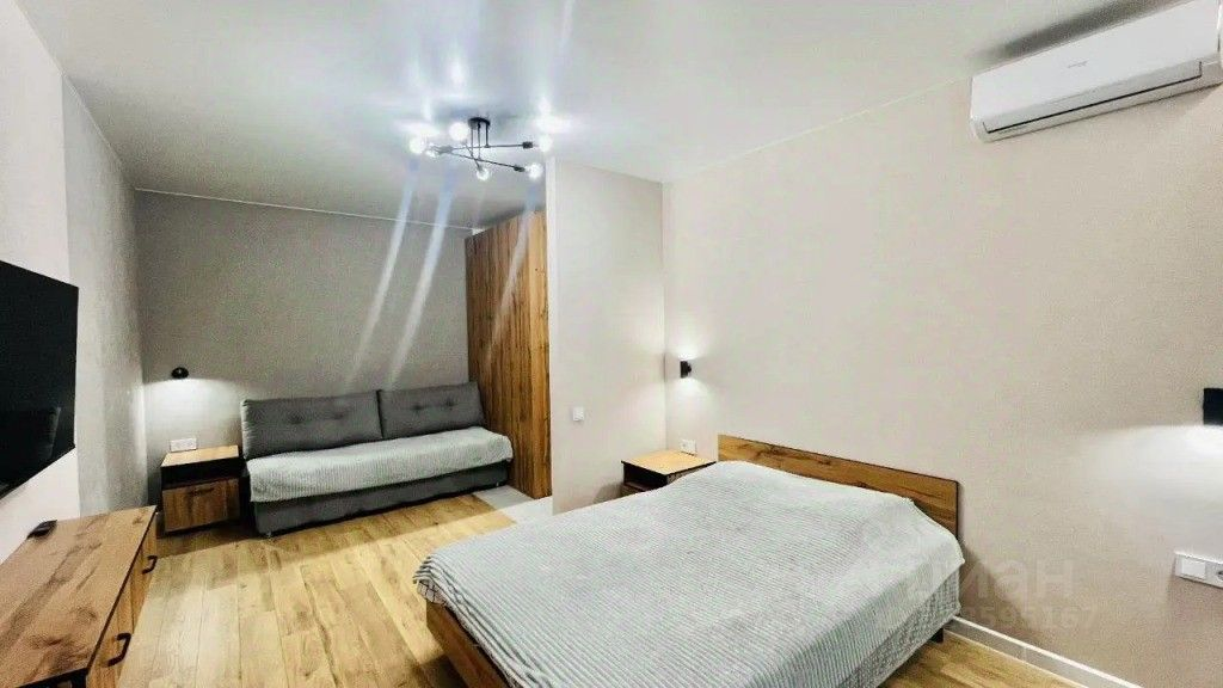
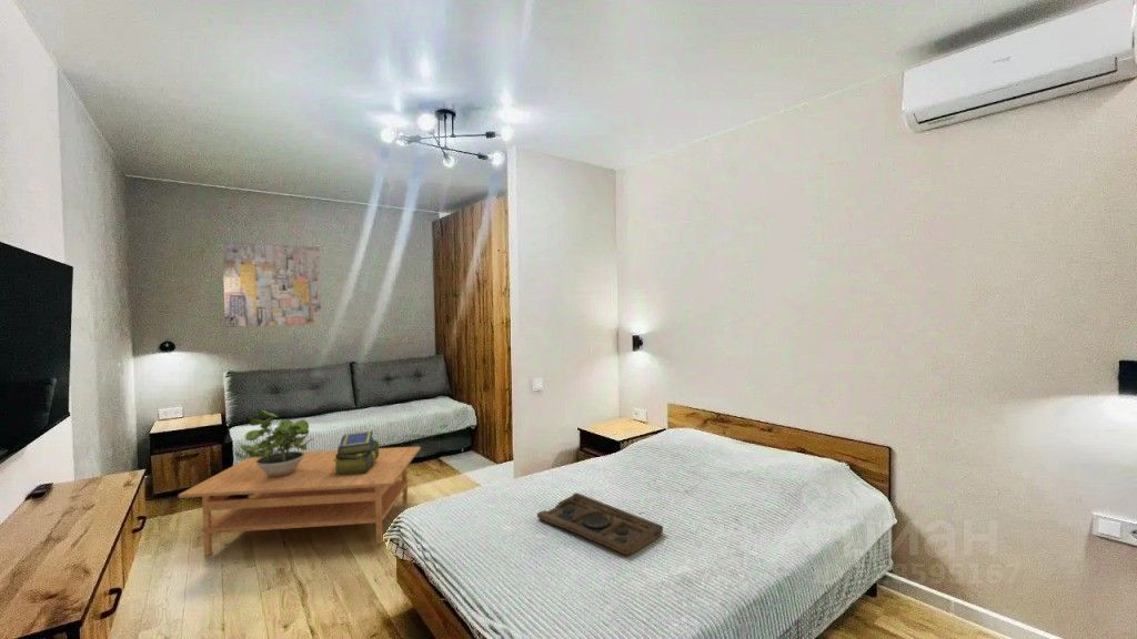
+ decorative tray [536,491,664,557]
+ potted plant [239,409,314,477]
+ wall art [222,241,322,328]
+ stack of books [333,430,382,476]
+ coffee table [178,446,422,556]
